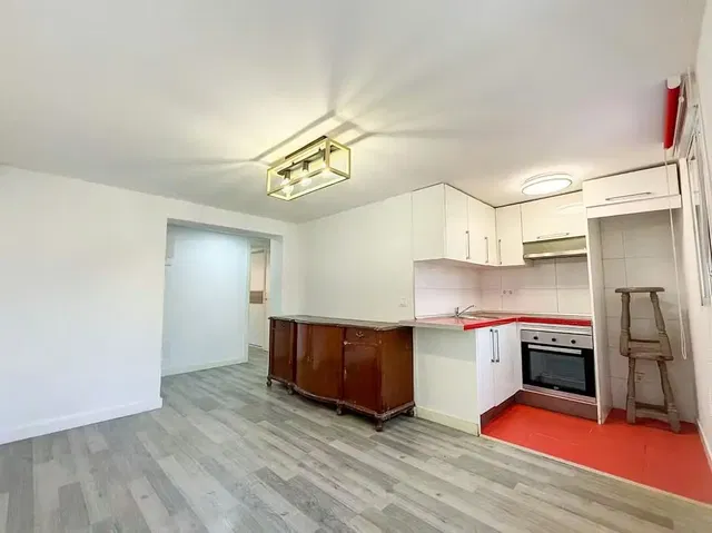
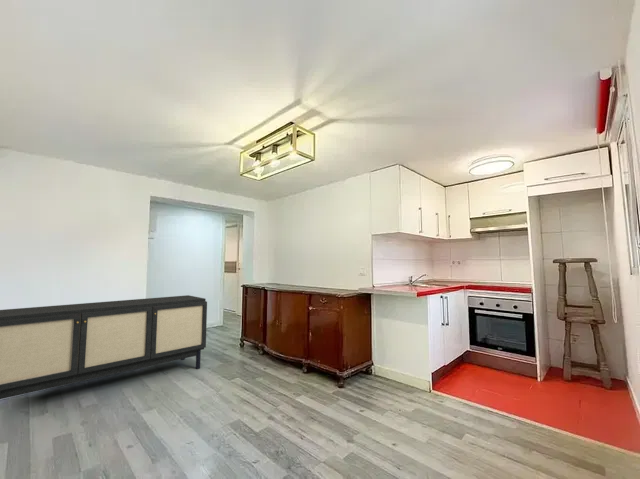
+ sideboard [0,294,208,400]
